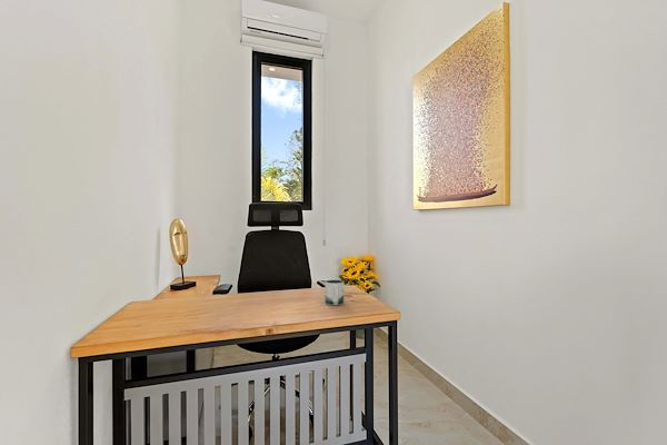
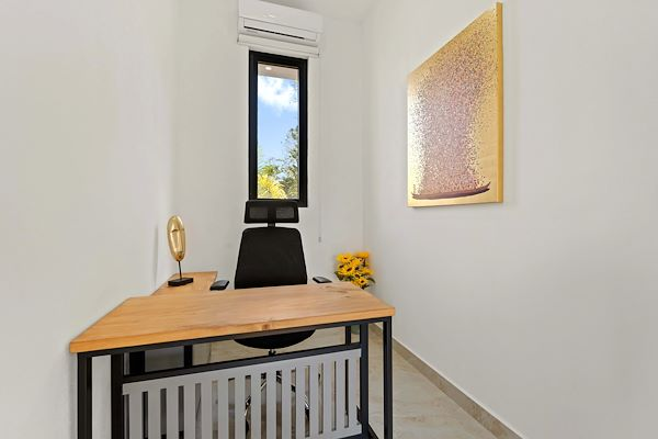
- mug [325,279,345,306]
